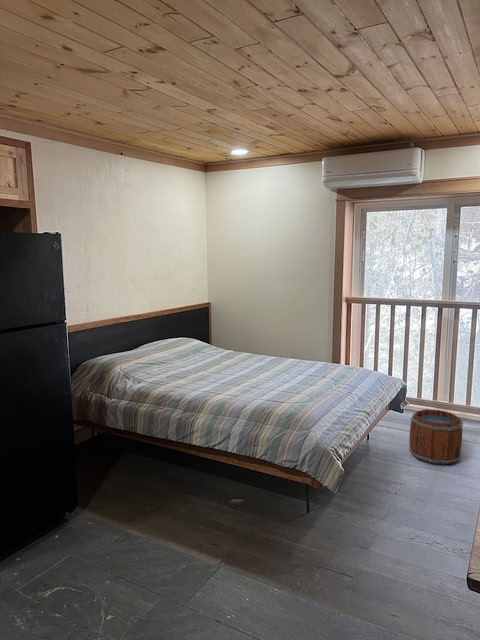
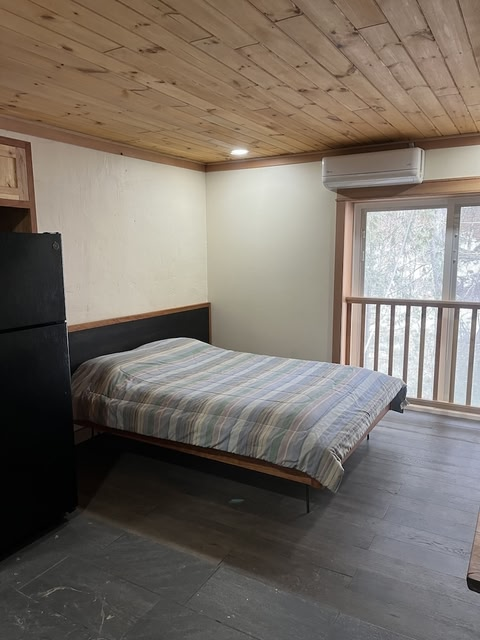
- bucket [408,408,464,466]
